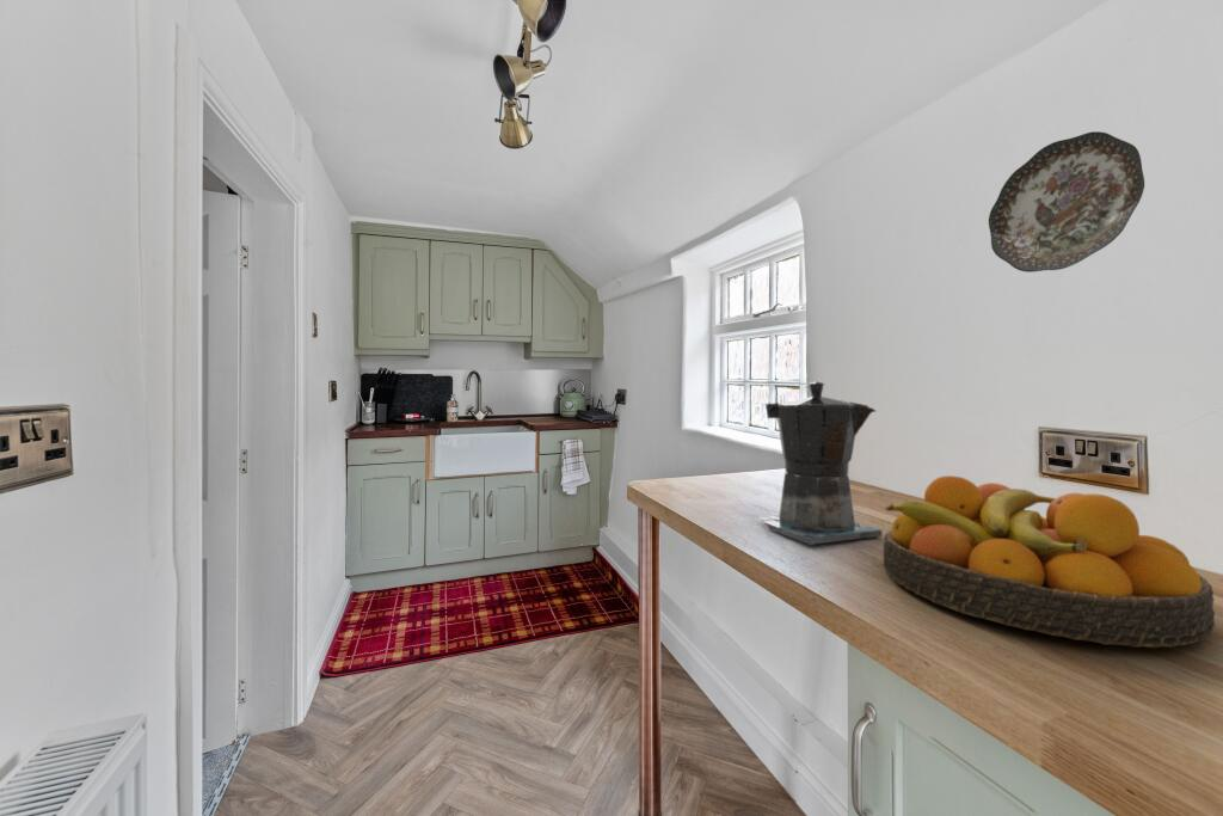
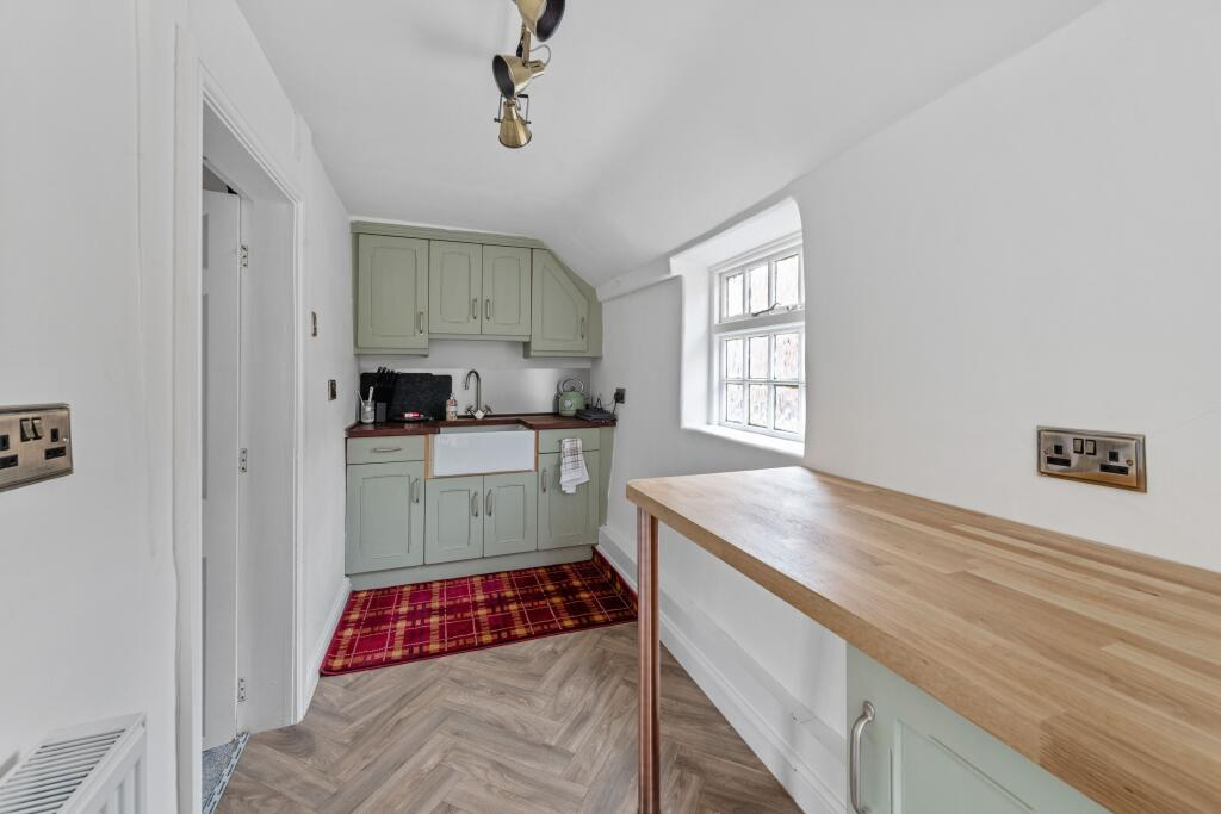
- coffee maker [758,380,884,546]
- decorative plate [988,130,1145,274]
- fruit bowl [883,474,1216,649]
